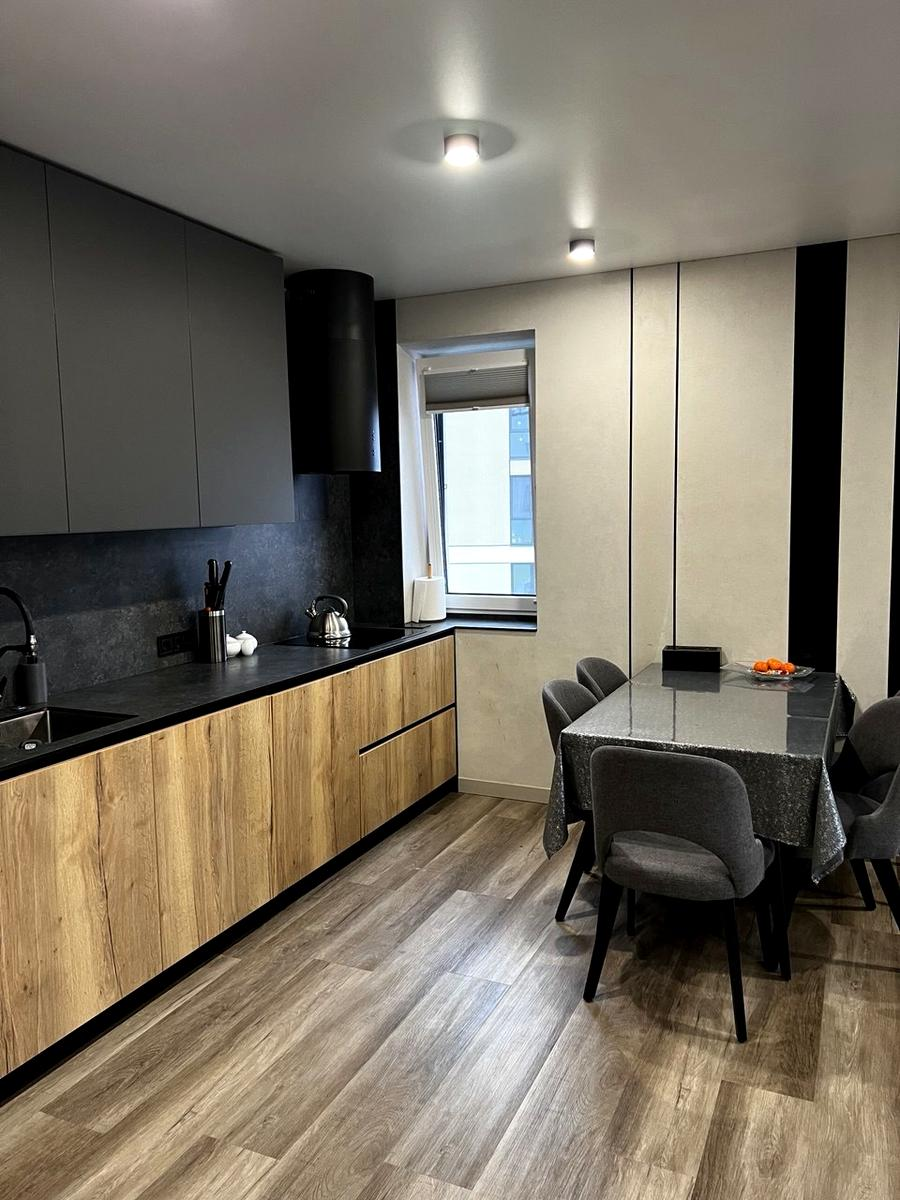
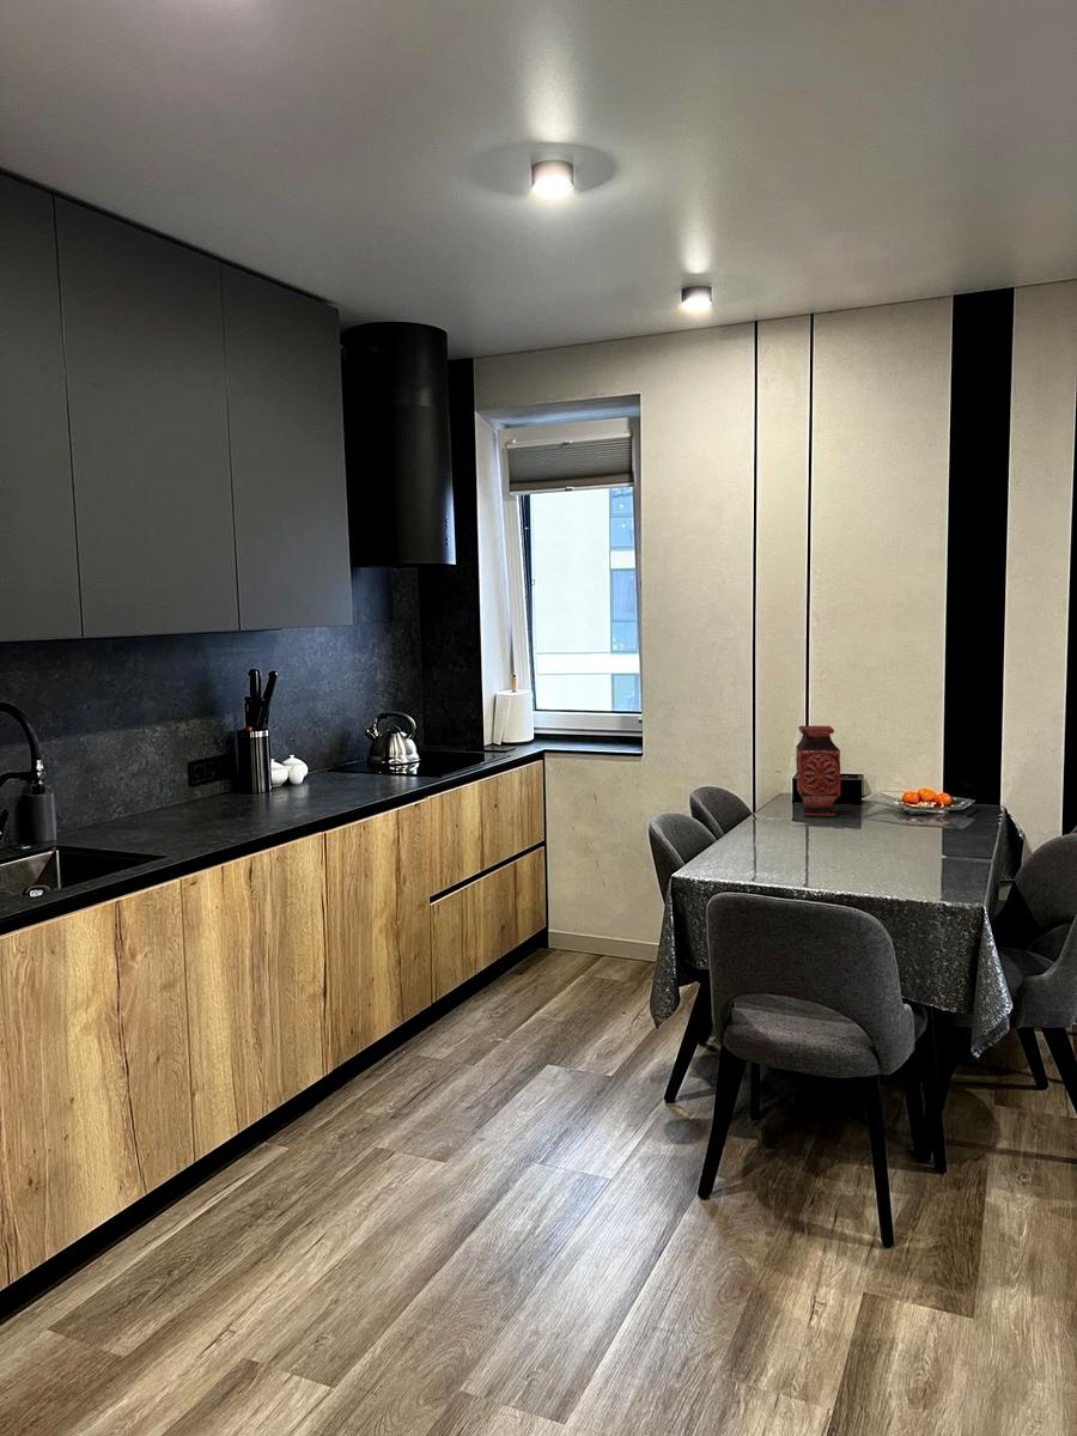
+ vase [795,725,841,817]
